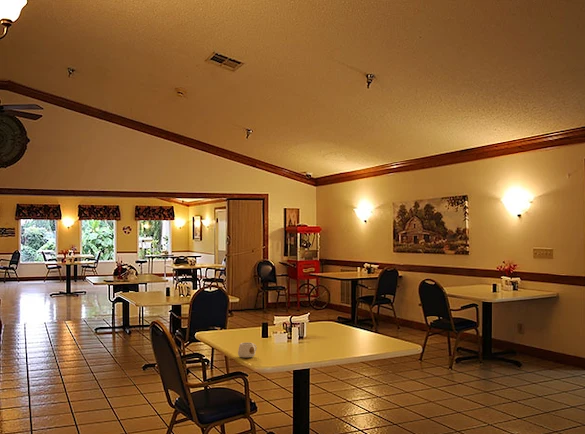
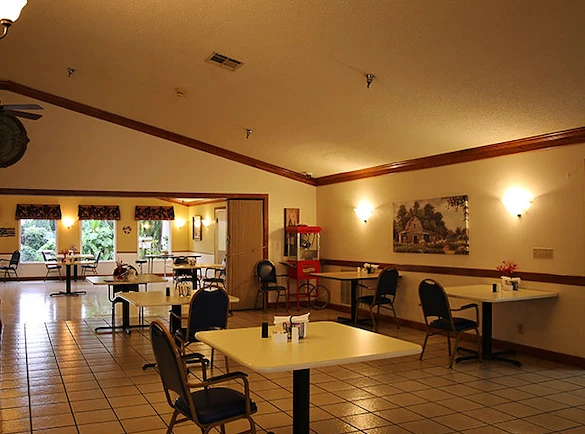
- mug [237,341,258,359]
